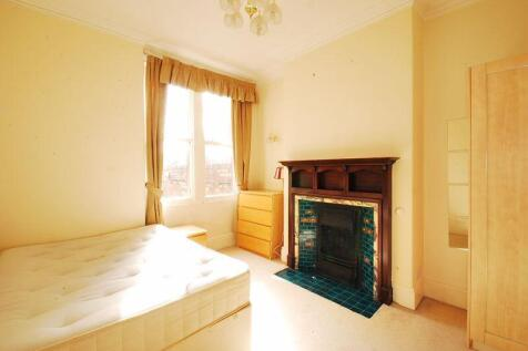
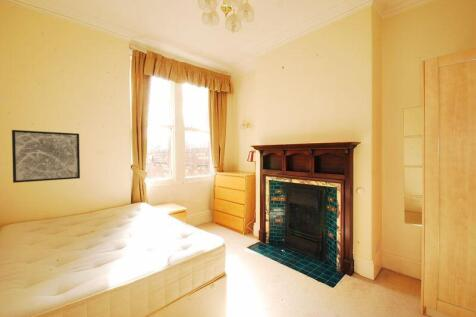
+ wall art [11,129,81,184]
